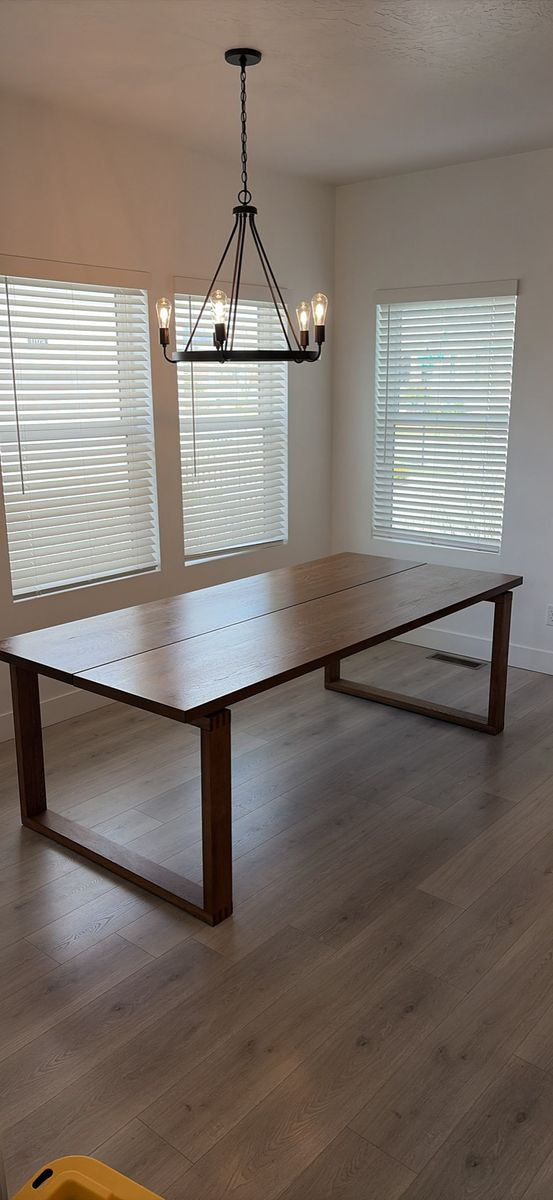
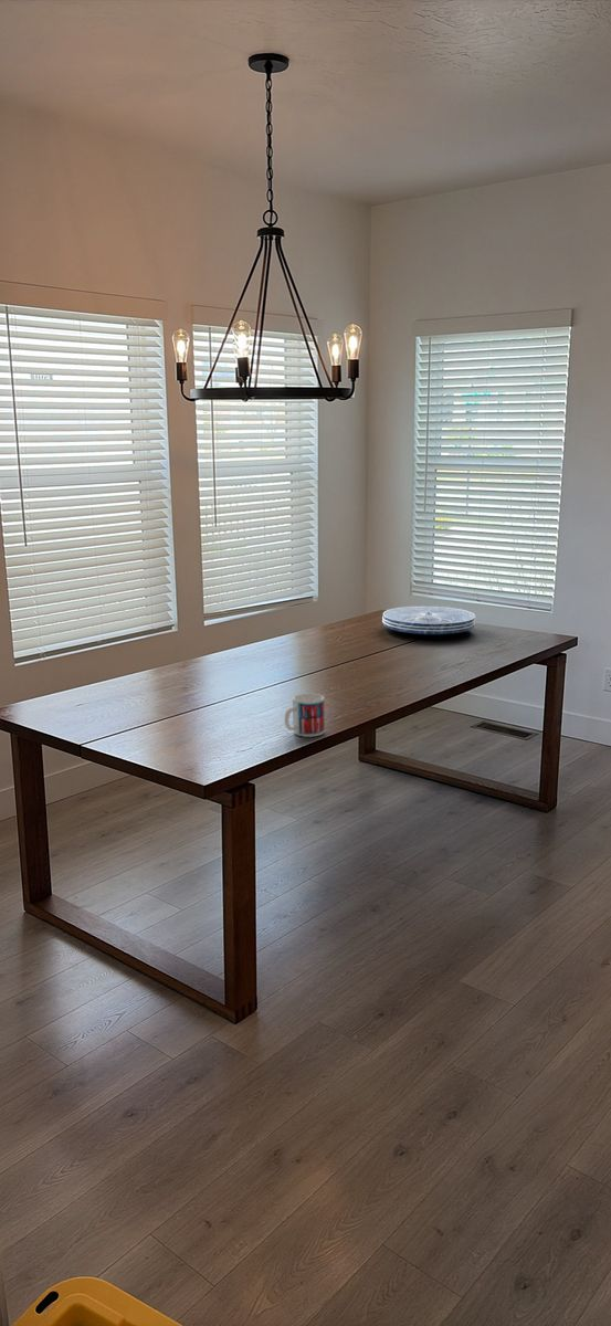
+ placemat [381,606,476,636]
+ mug [283,693,326,738]
